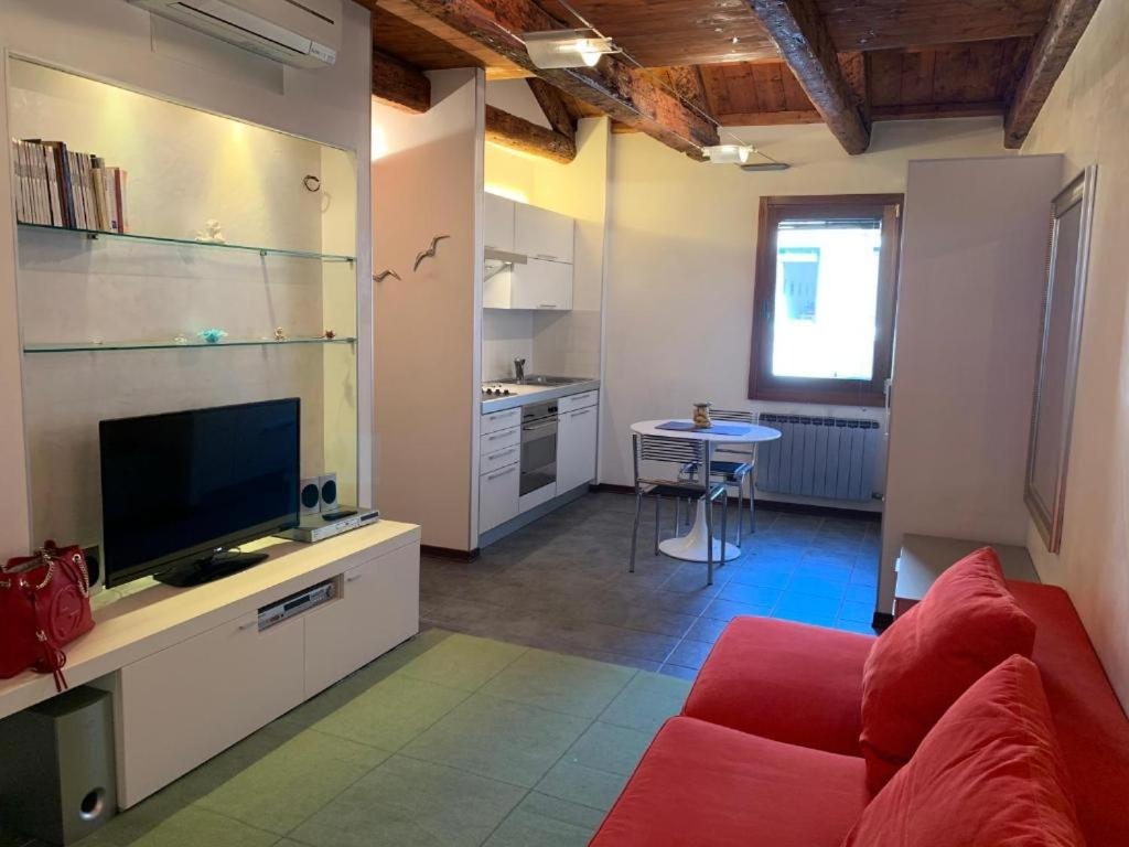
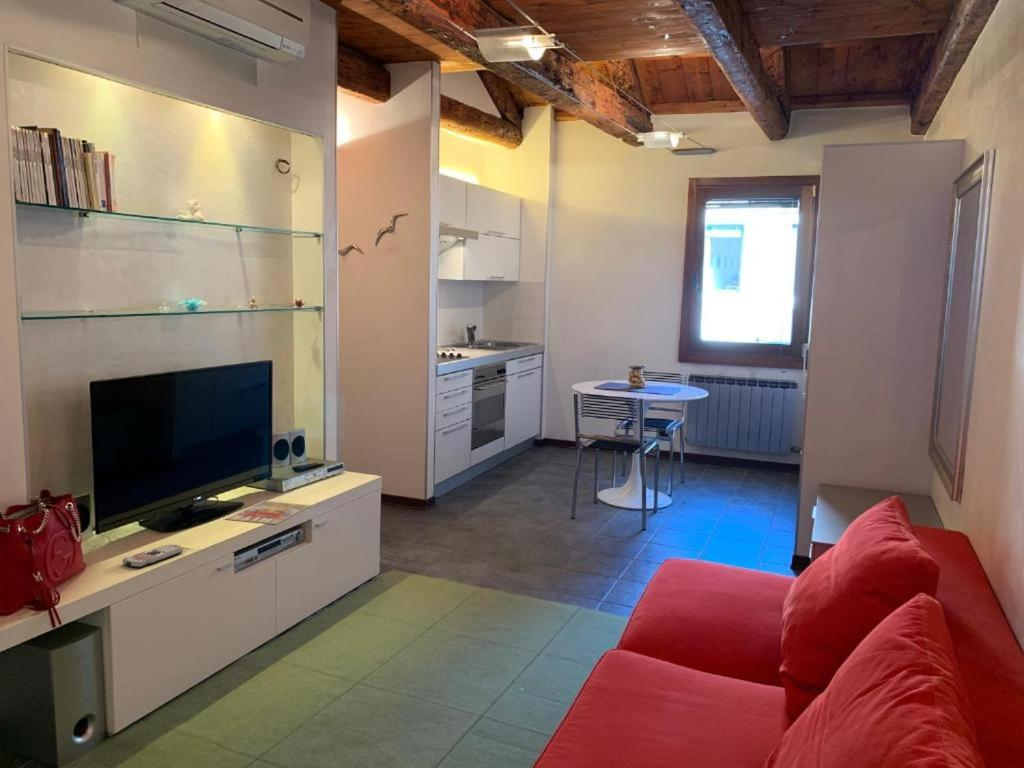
+ magazine [225,500,311,525]
+ remote control [122,544,183,569]
